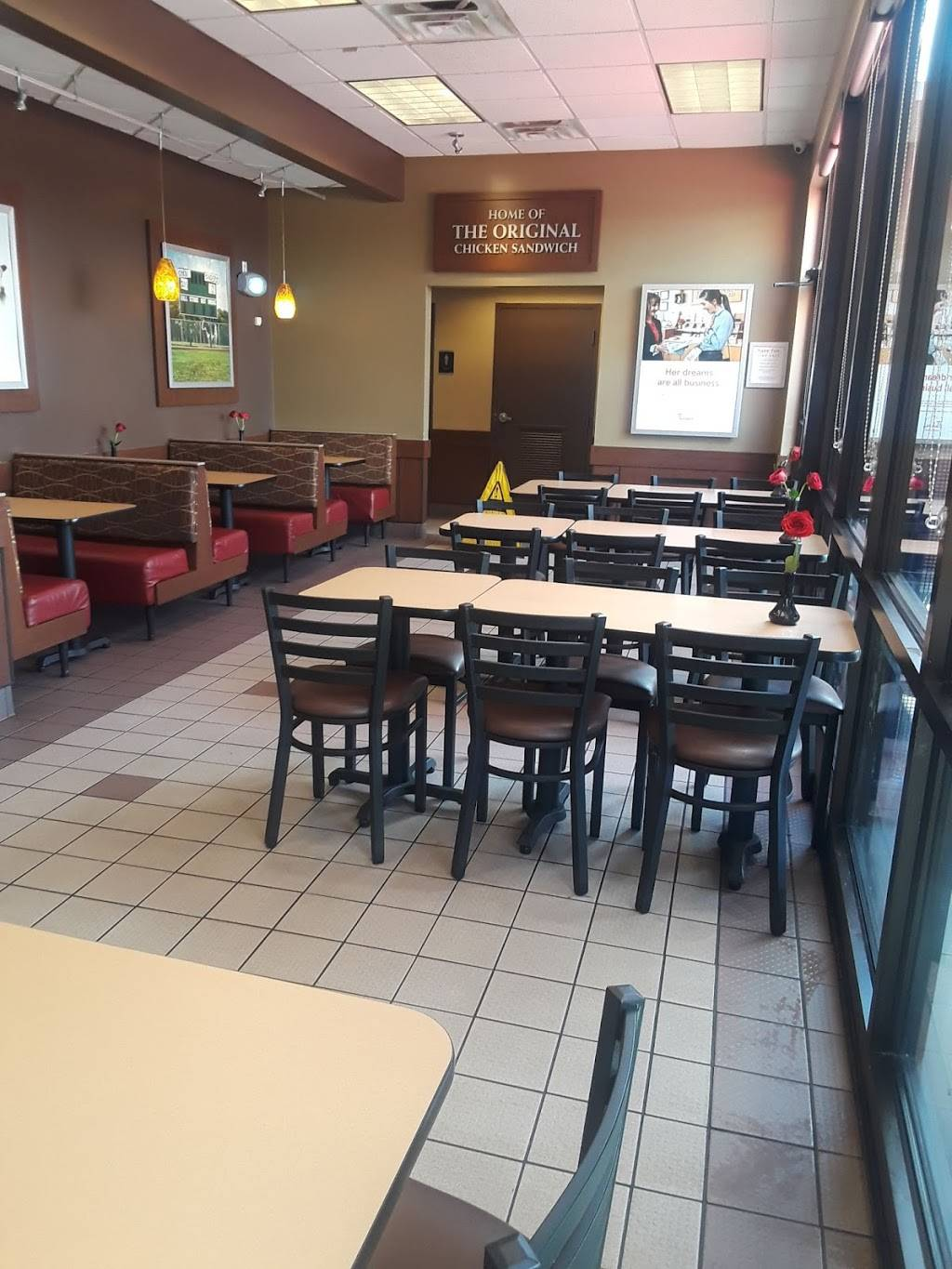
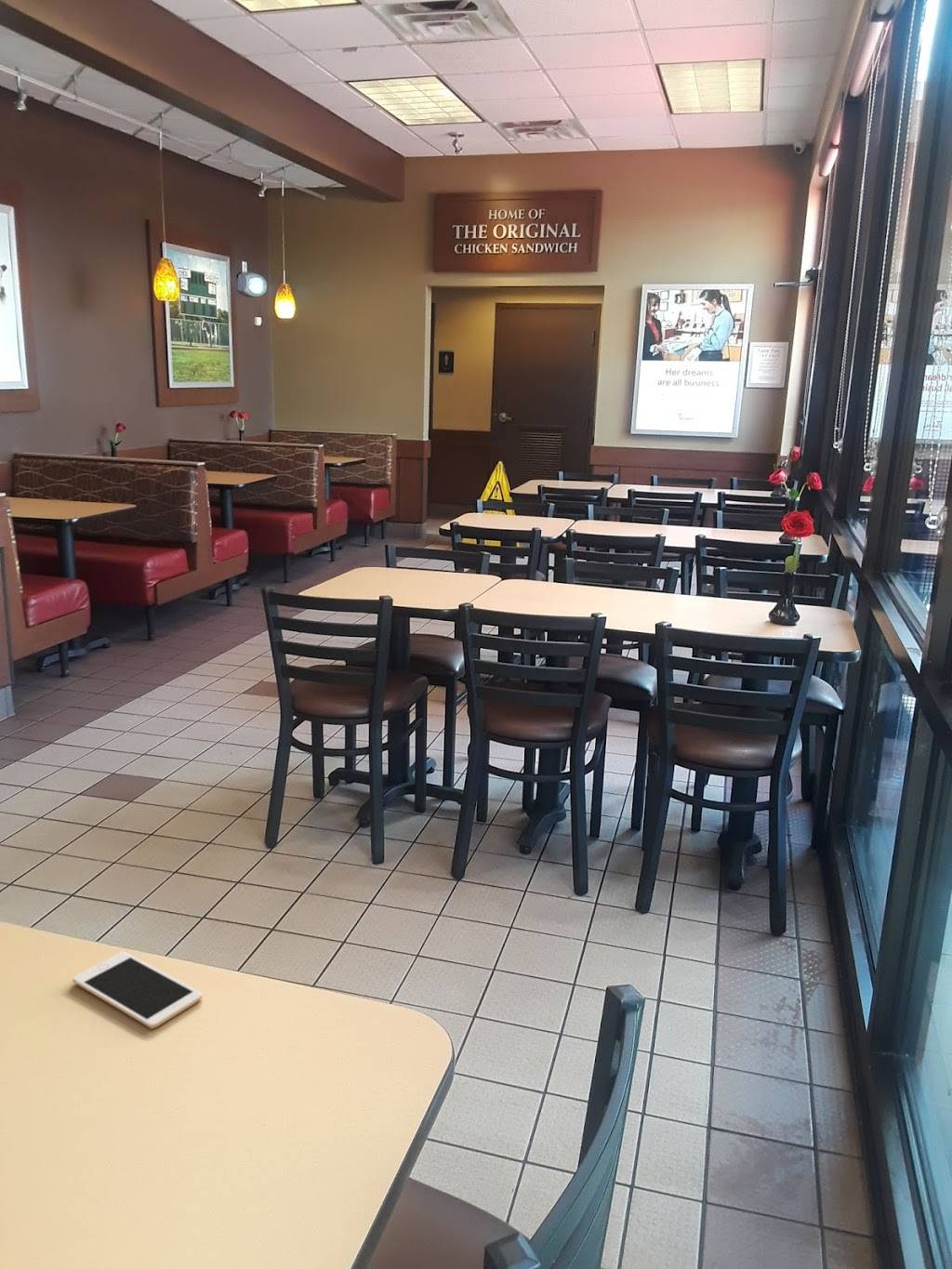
+ cell phone [72,951,204,1029]
